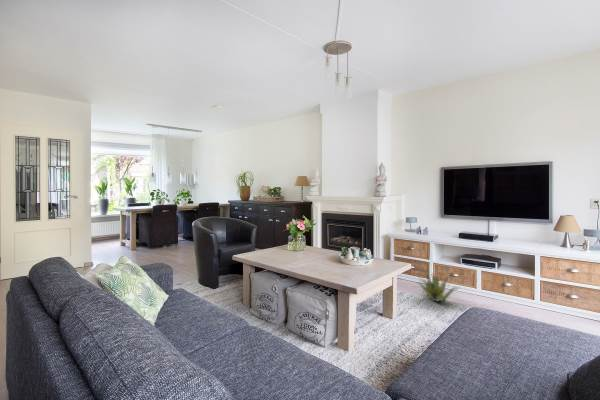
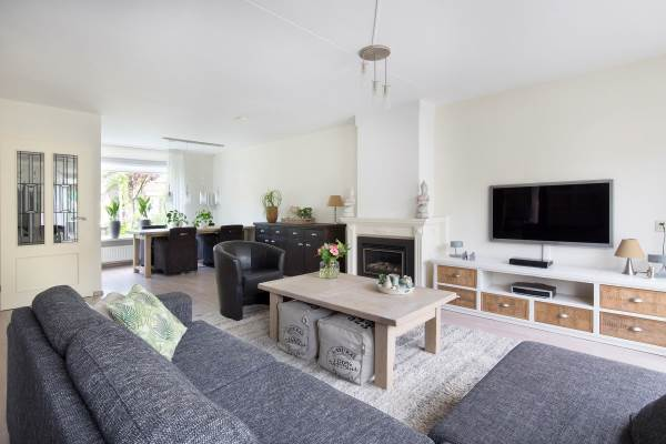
- decorative plant [412,268,461,303]
